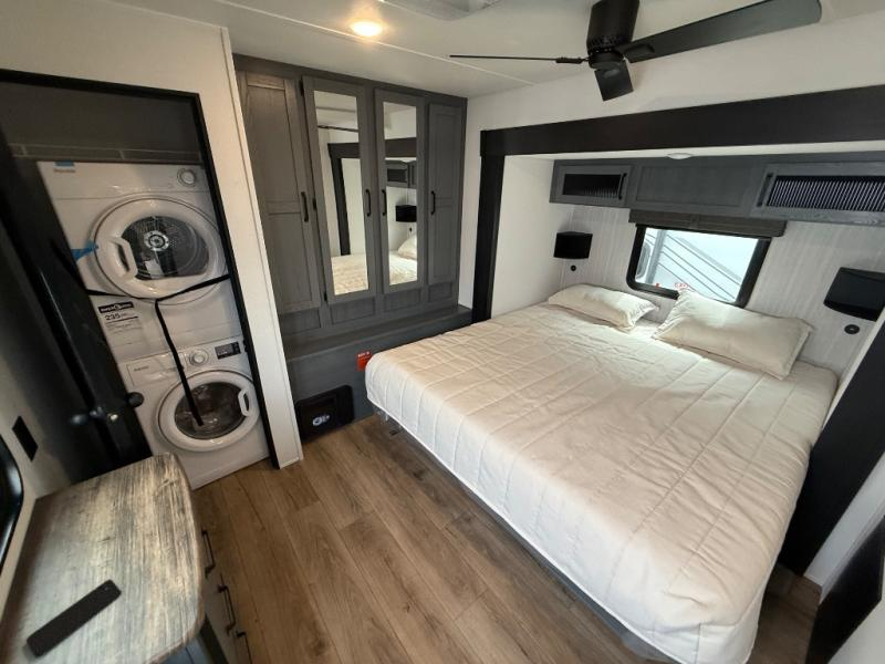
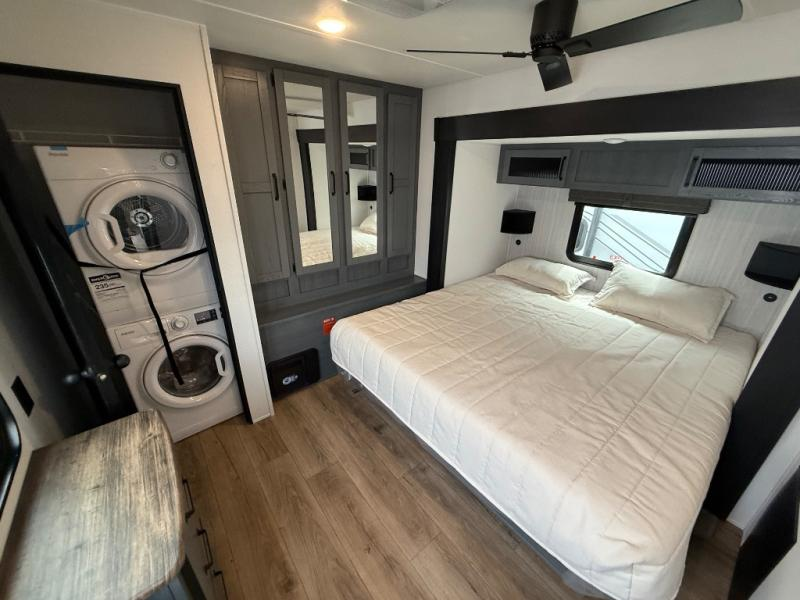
- smartphone [25,579,123,658]
